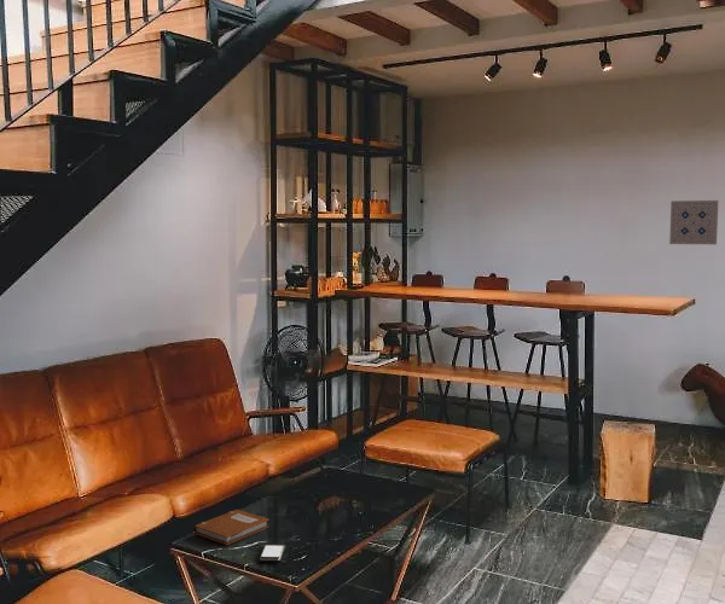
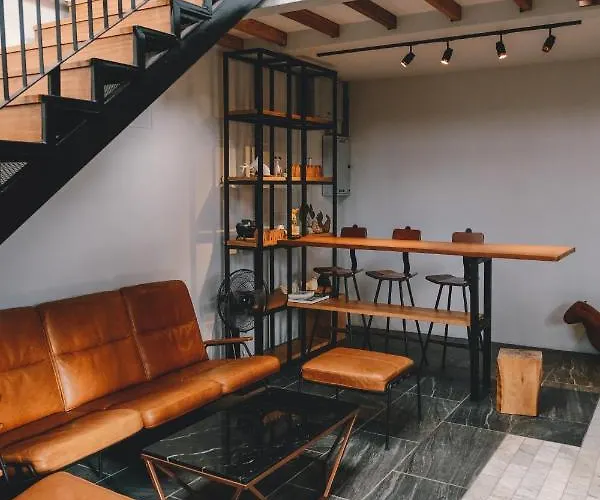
- smartphone [259,542,286,564]
- notebook [192,509,271,546]
- wall art [668,199,719,245]
